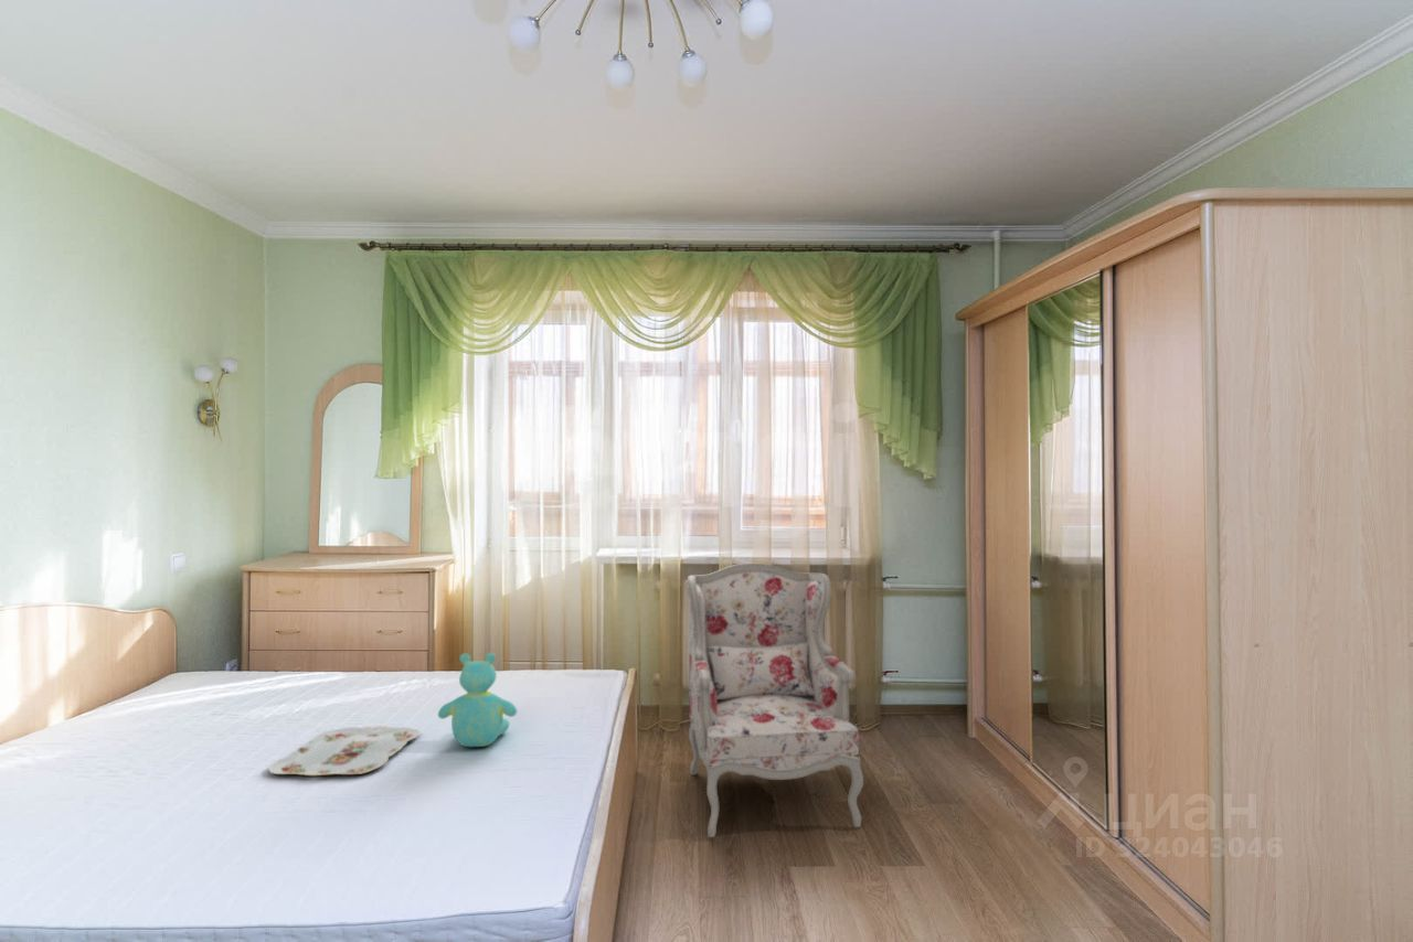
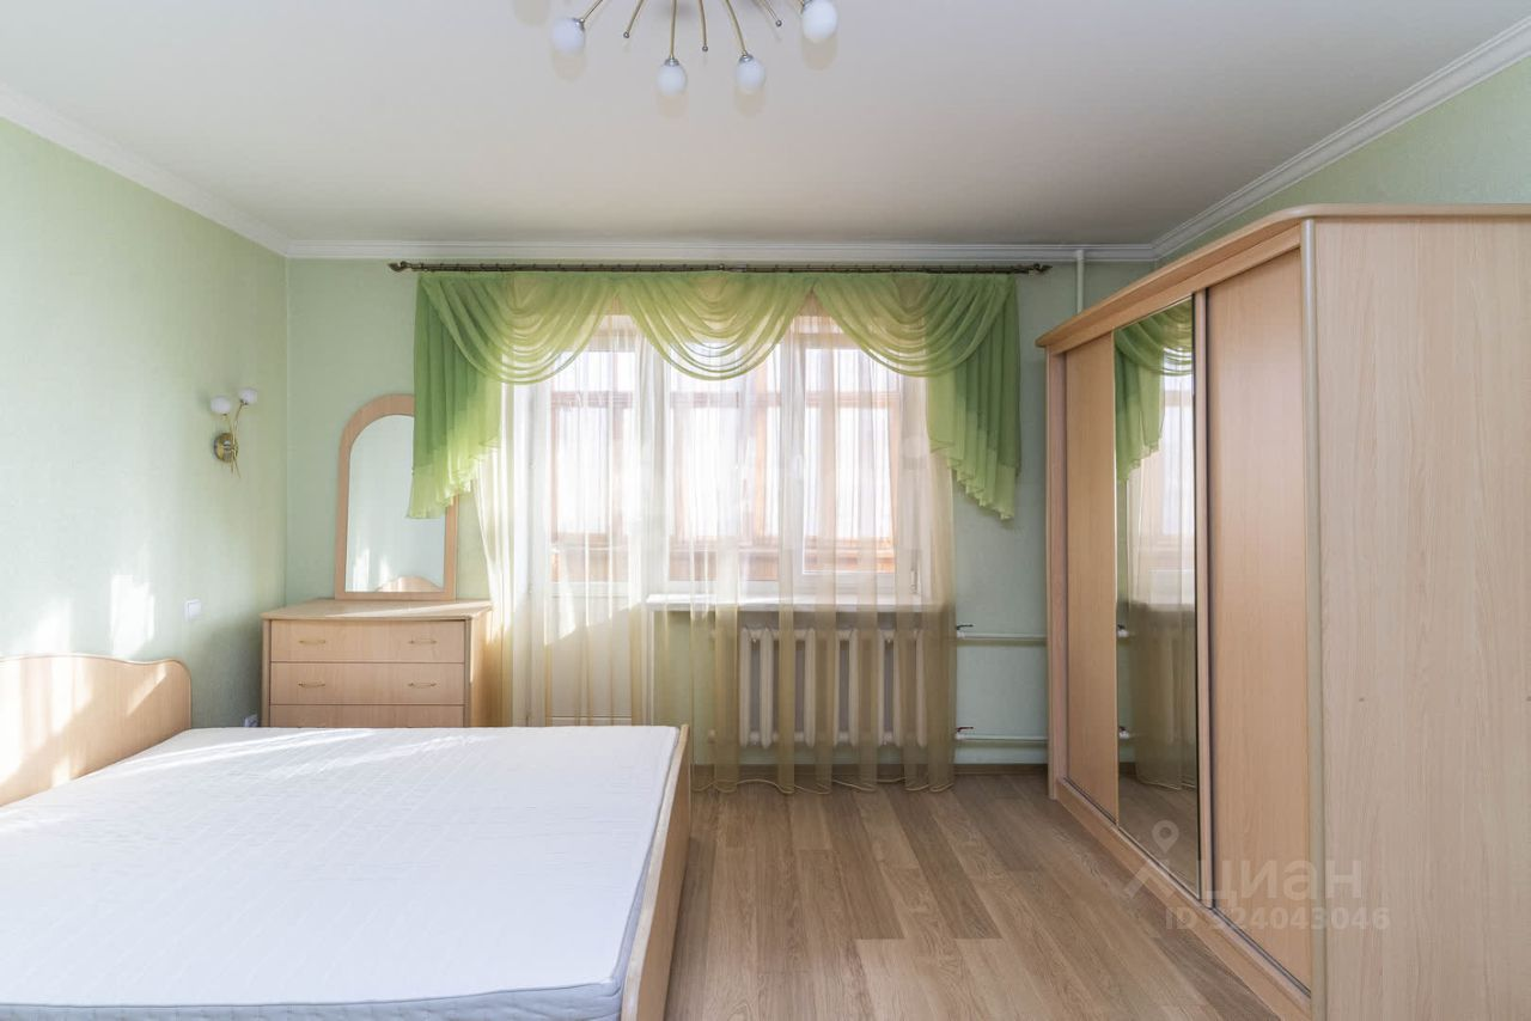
- teddy bear [437,652,518,748]
- armchair [686,563,864,838]
- serving tray [267,725,421,777]
